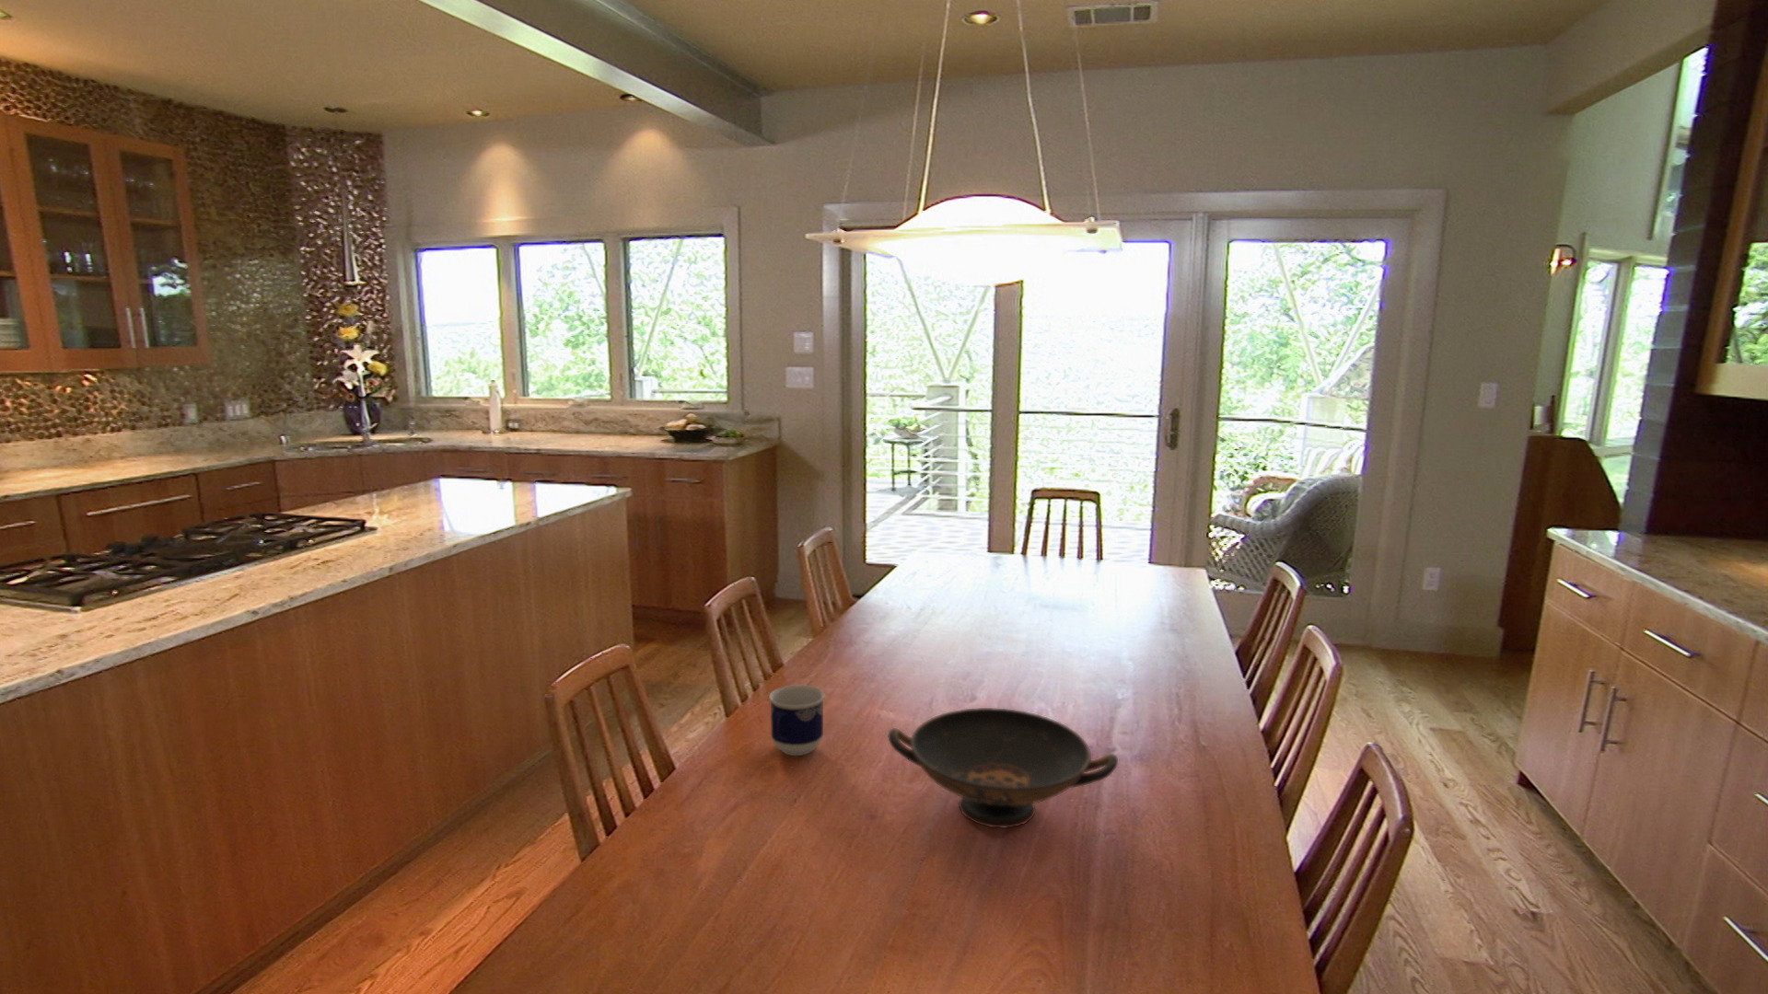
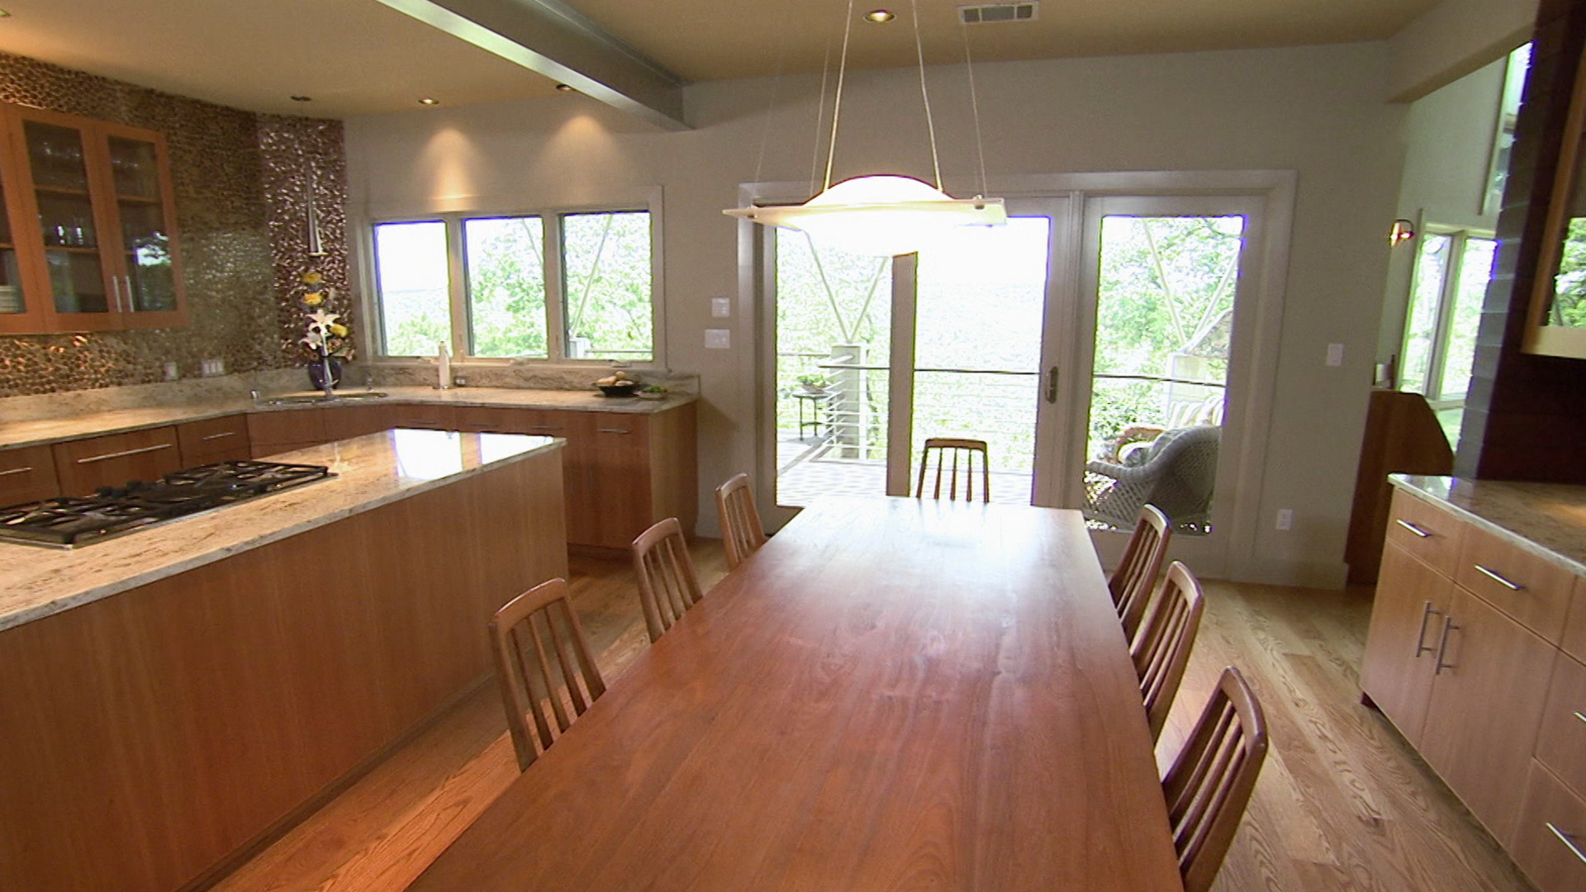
- decorative bowl [888,706,1118,828]
- cup [767,683,826,756]
